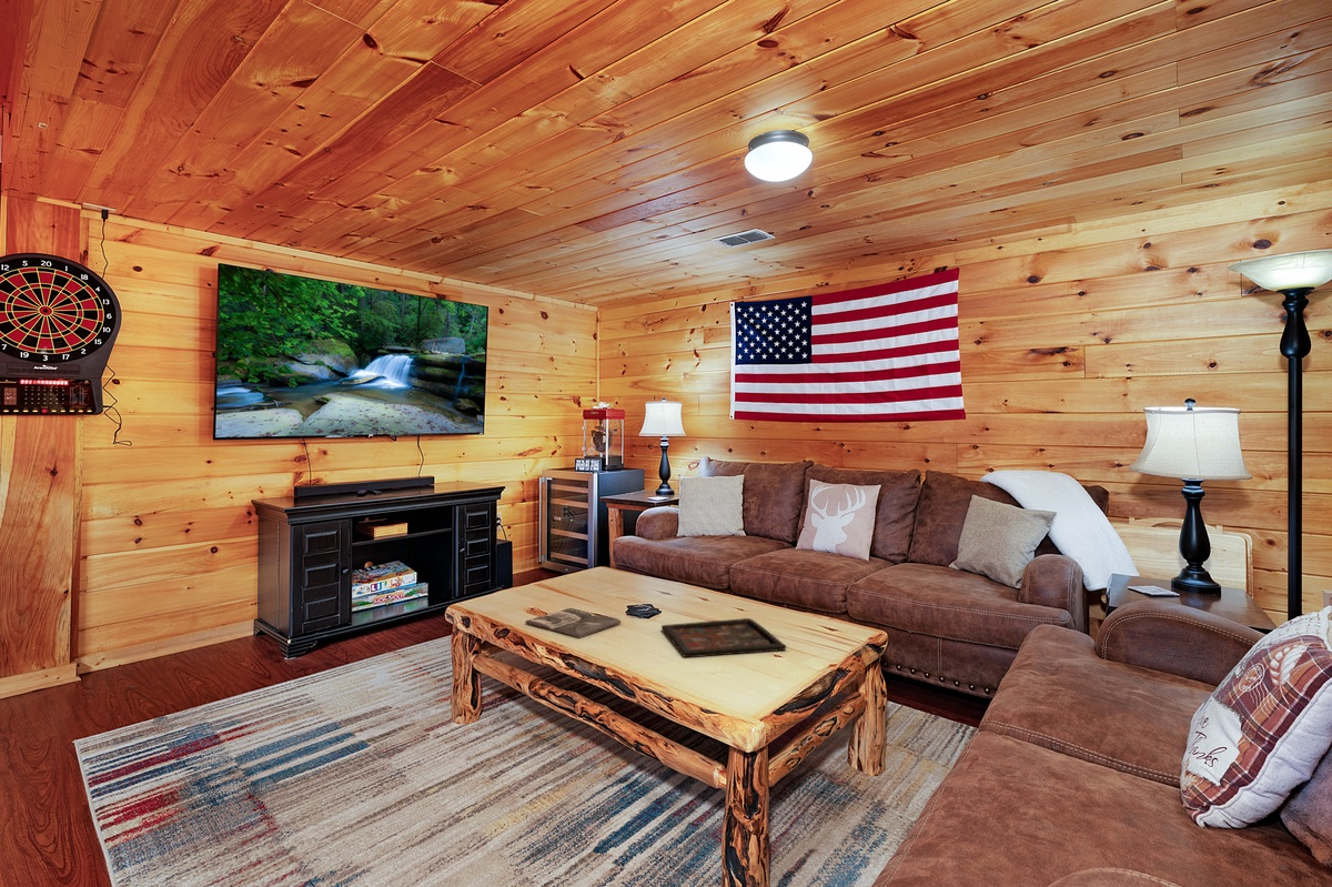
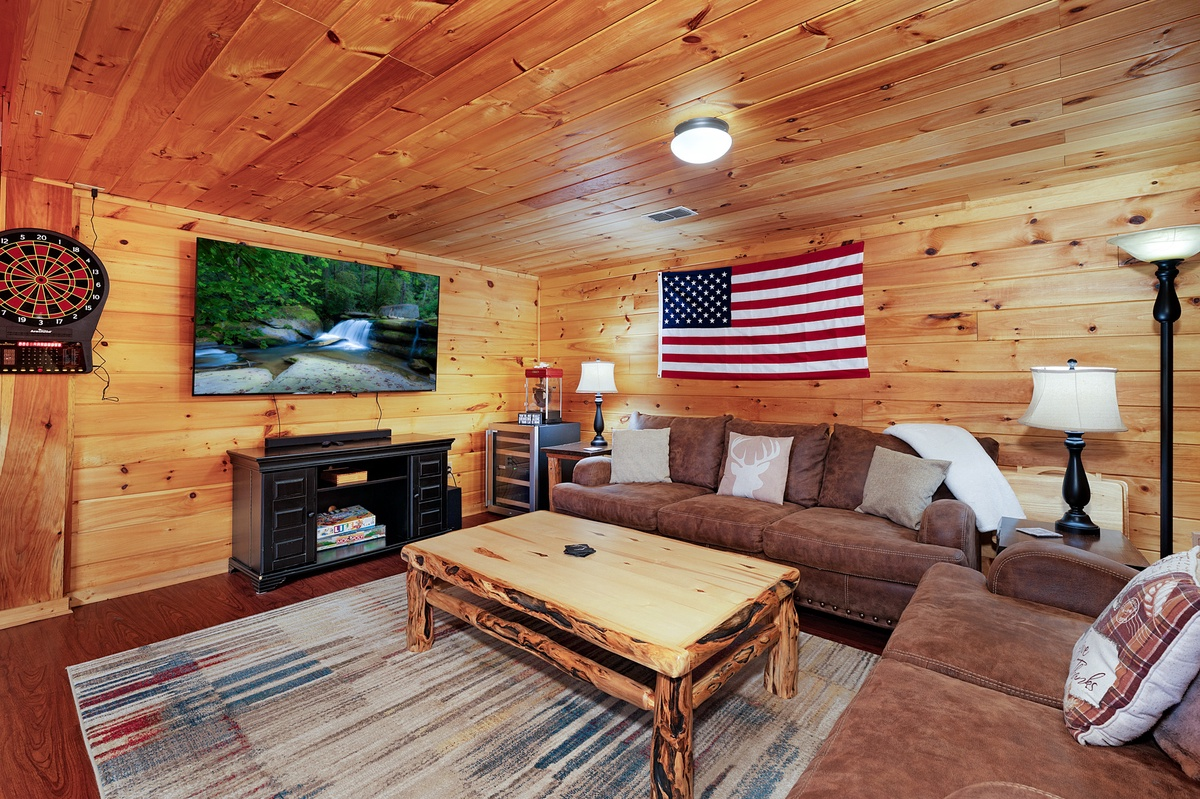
- decorative tray [660,617,787,658]
- magazine [524,607,622,638]
